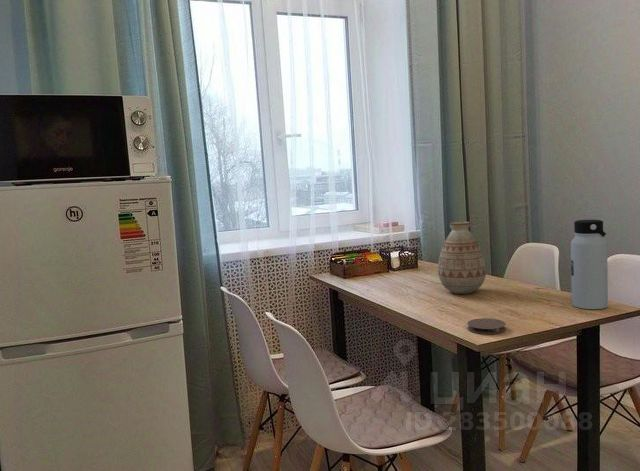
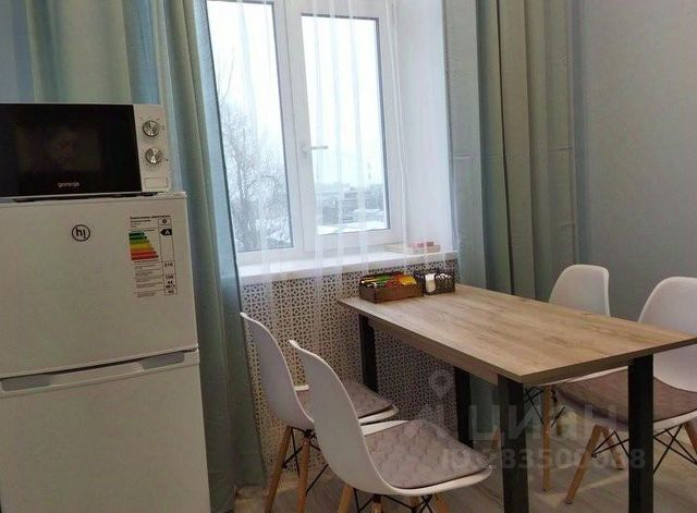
- vase [437,221,487,295]
- coaster [466,317,507,335]
- water bottle [570,219,609,310]
